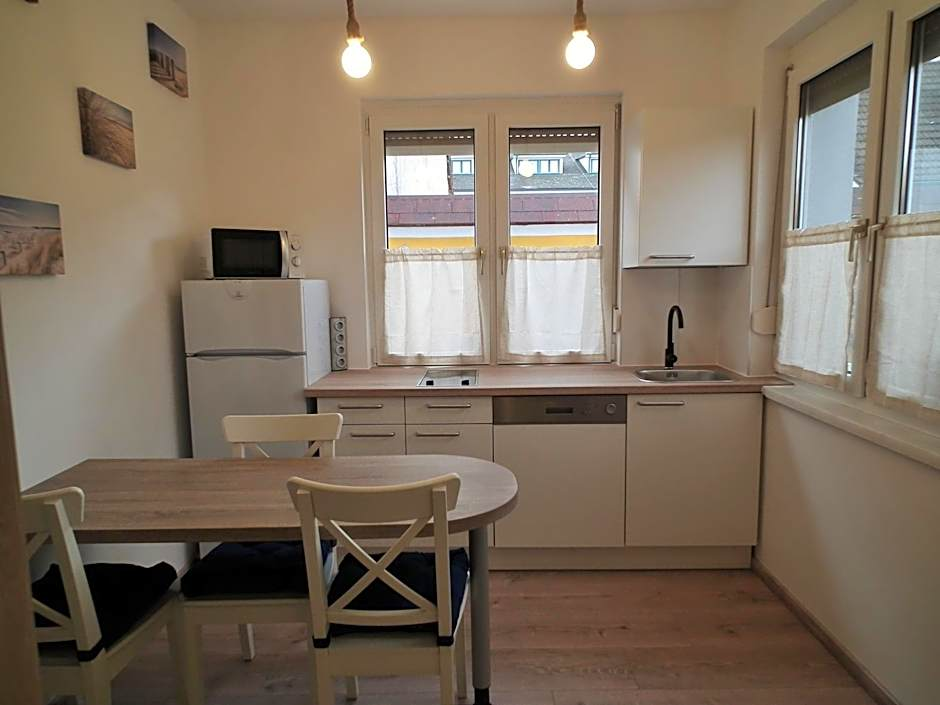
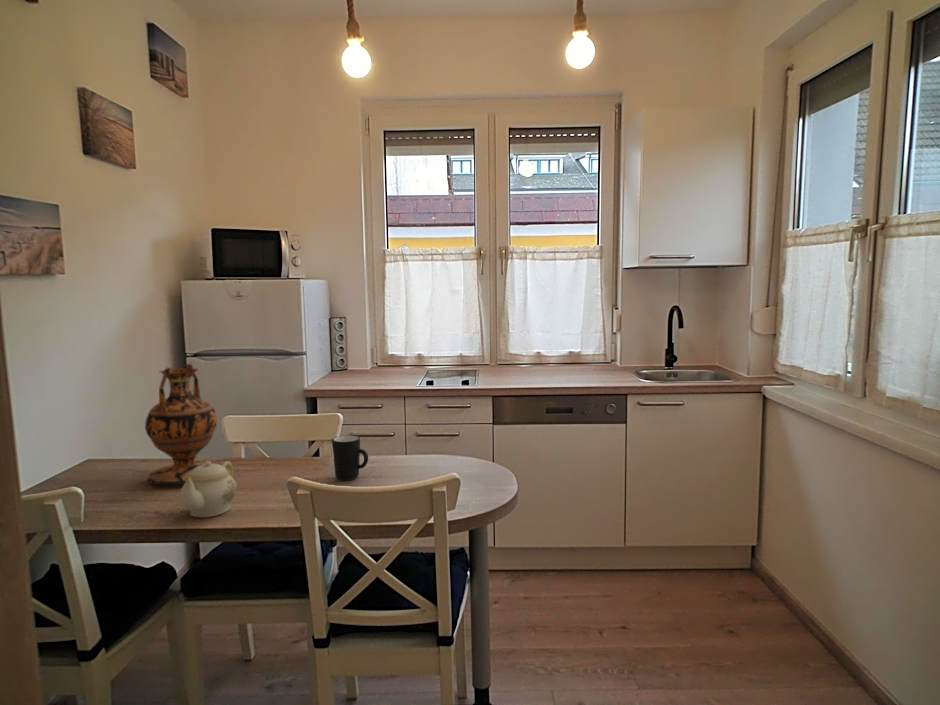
+ teapot [180,460,237,518]
+ vase [144,363,218,486]
+ mug [331,434,369,481]
